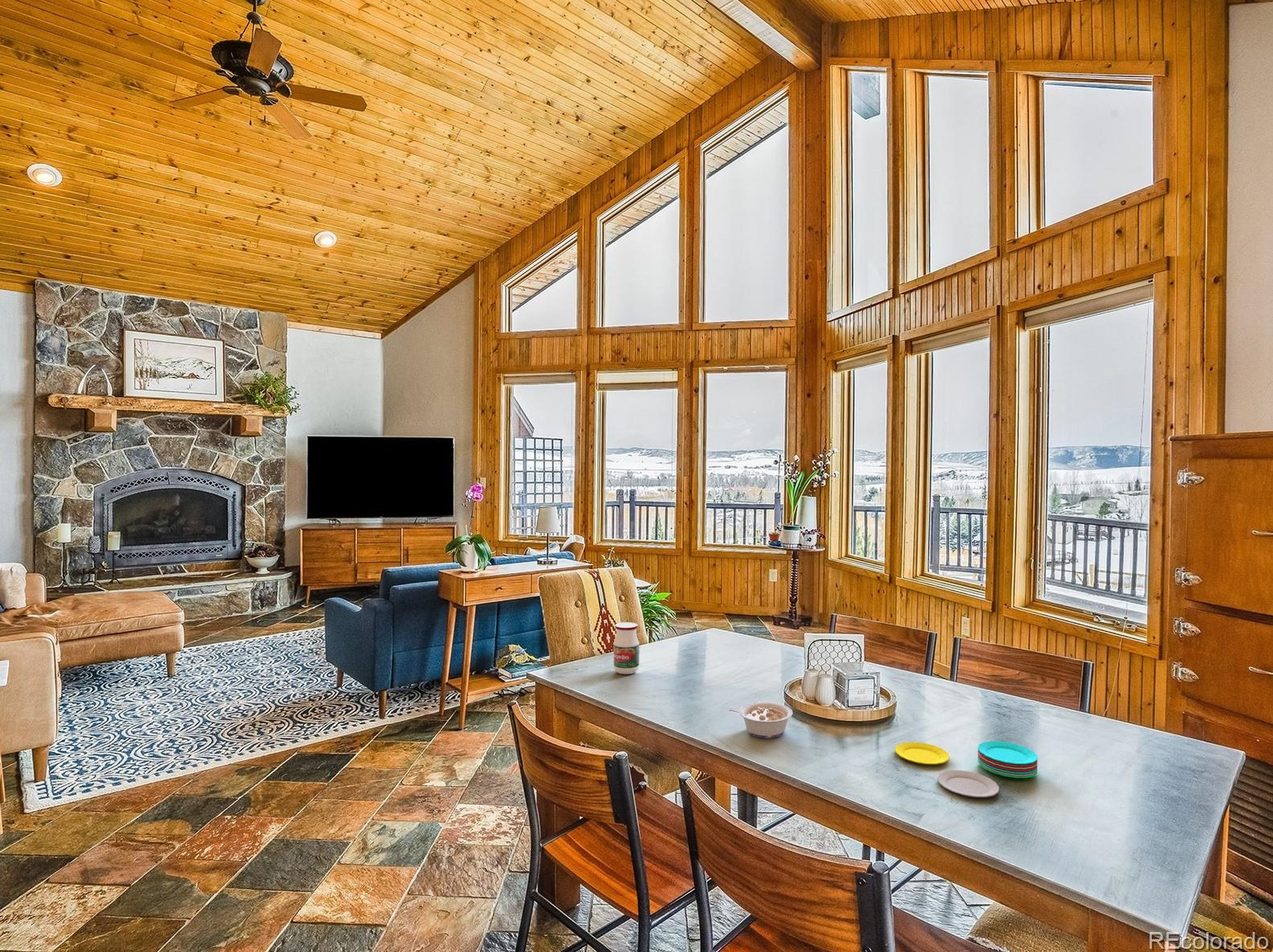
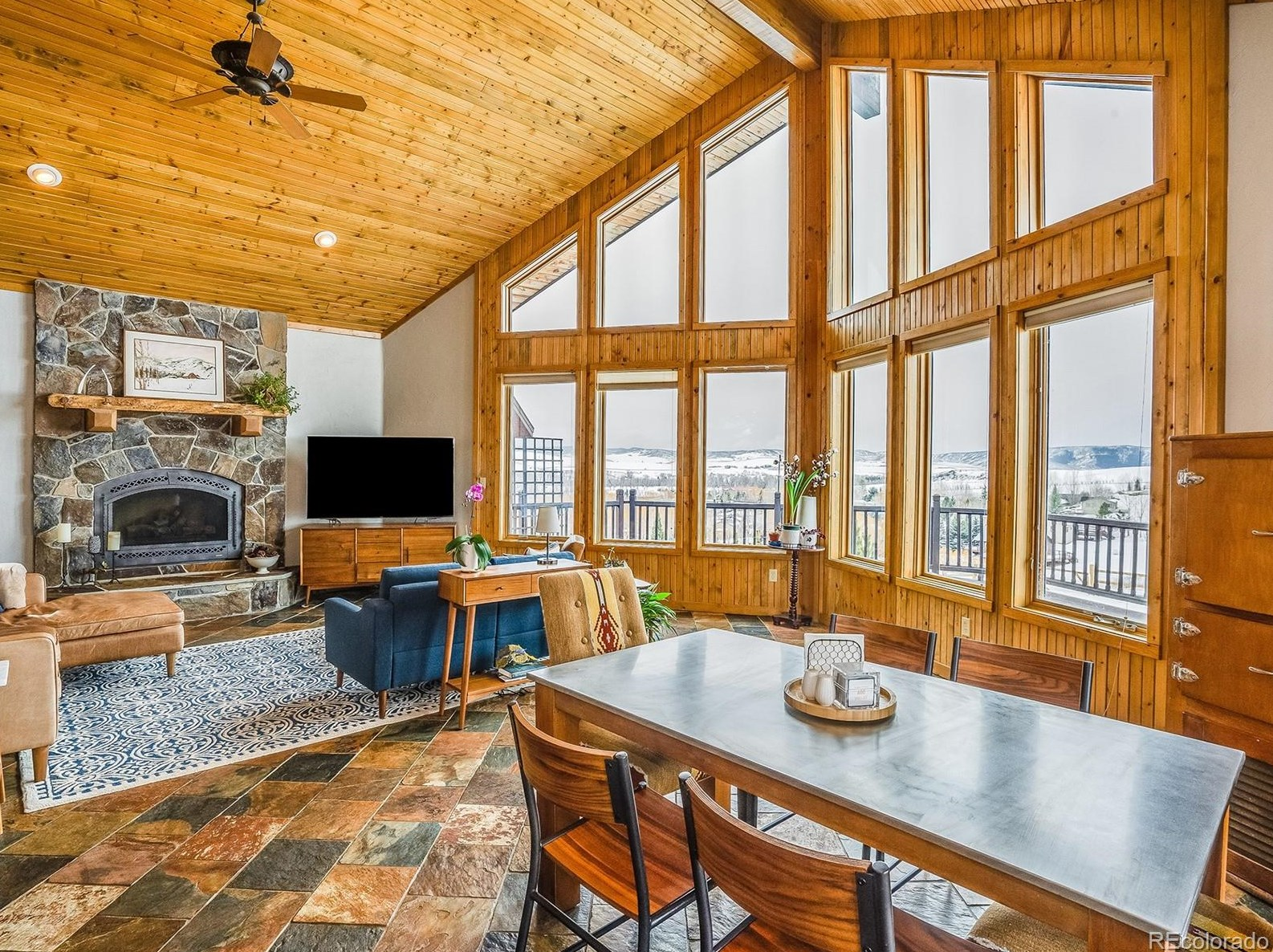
- legume [728,702,794,738]
- plate [894,740,1039,798]
- jar [613,621,640,675]
